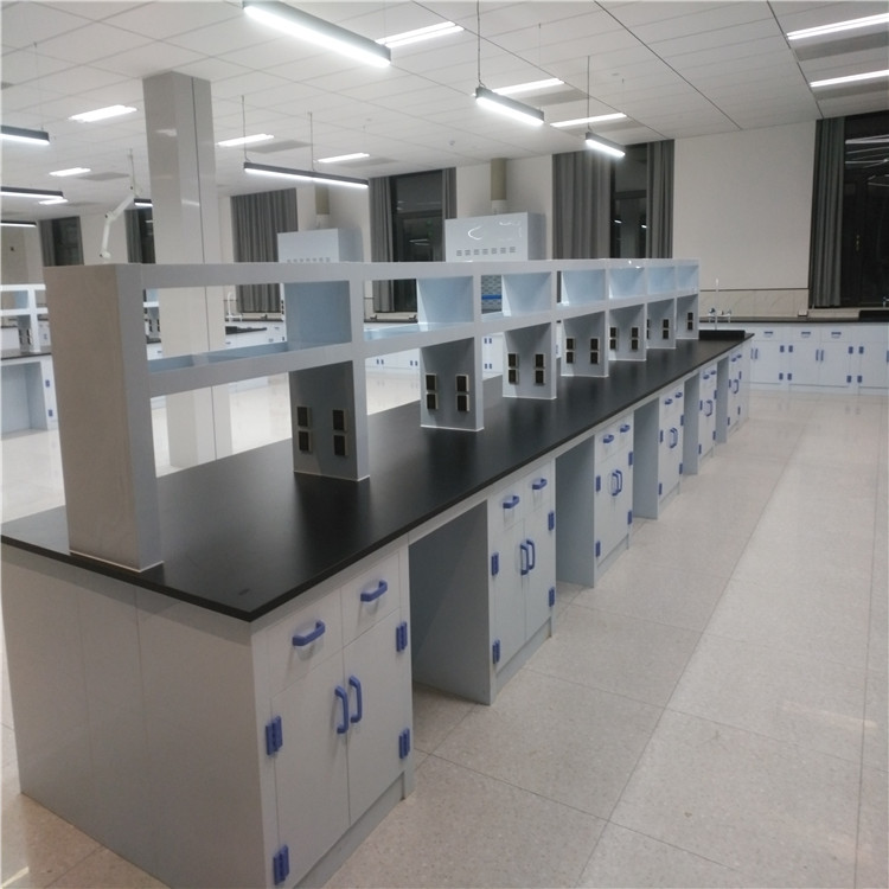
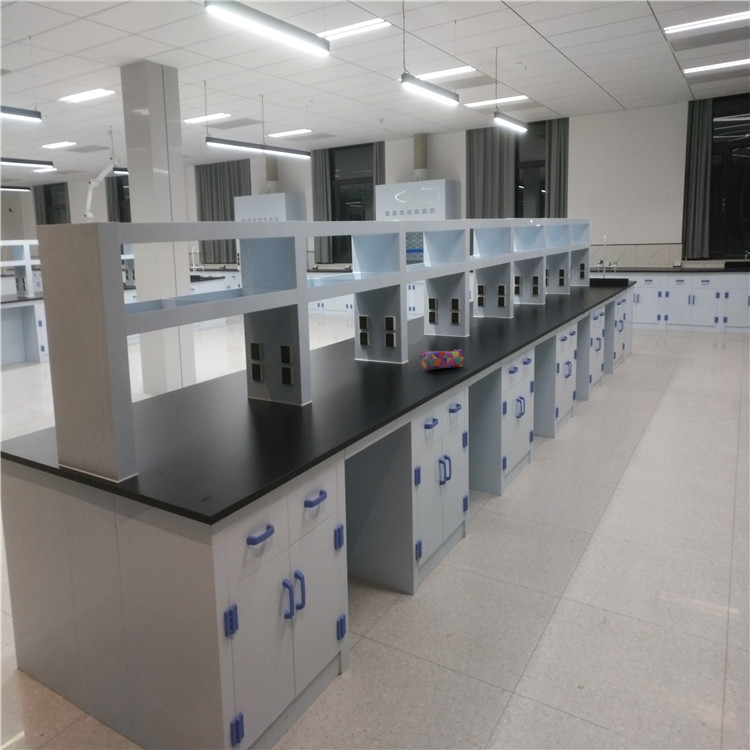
+ pencil case [419,348,465,370]
